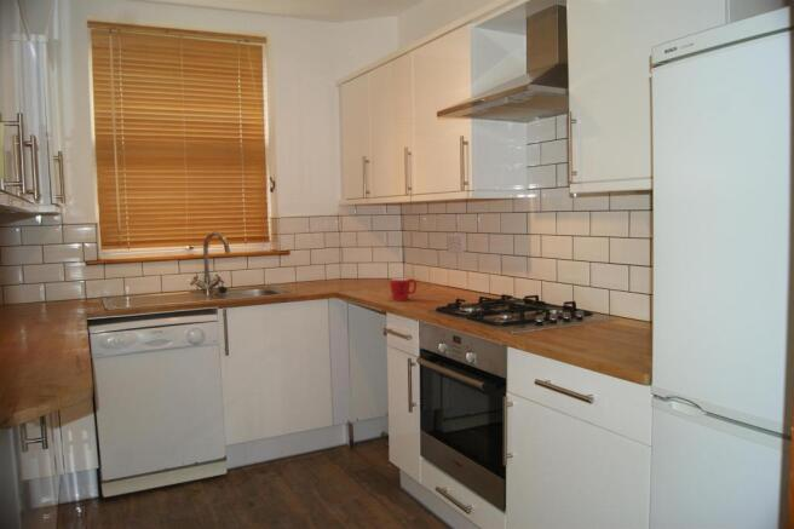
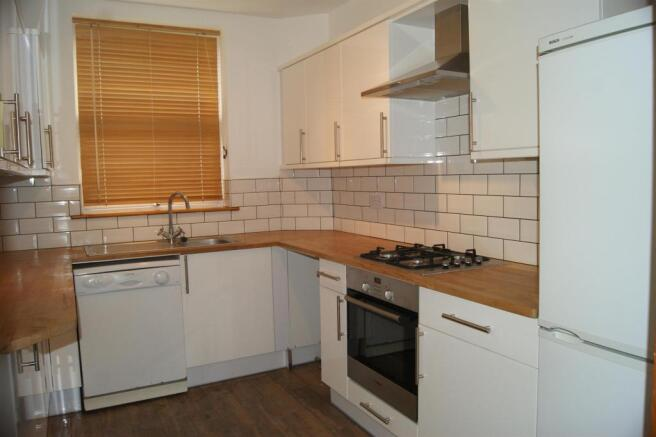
- mug [389,277,418,301]
